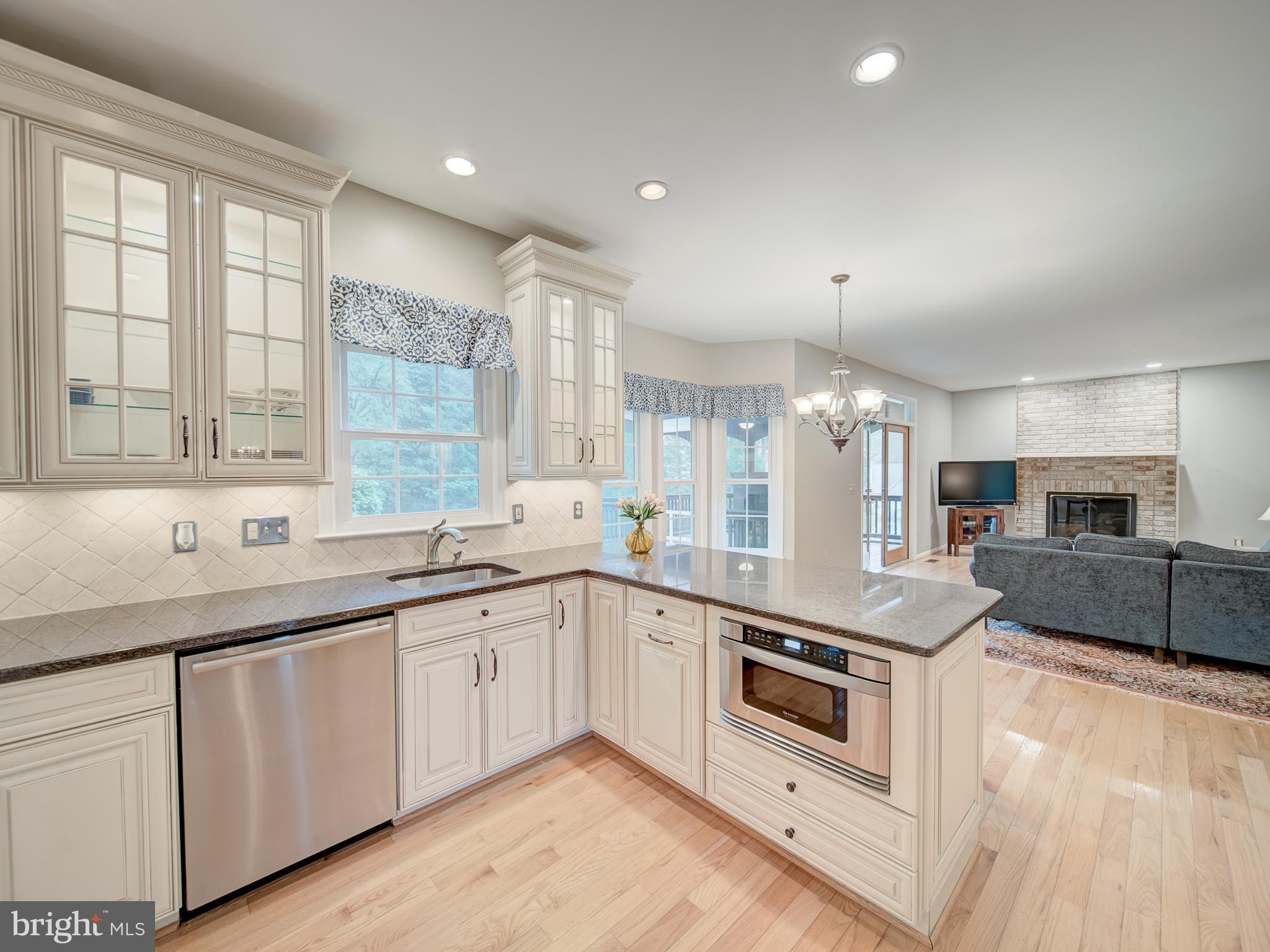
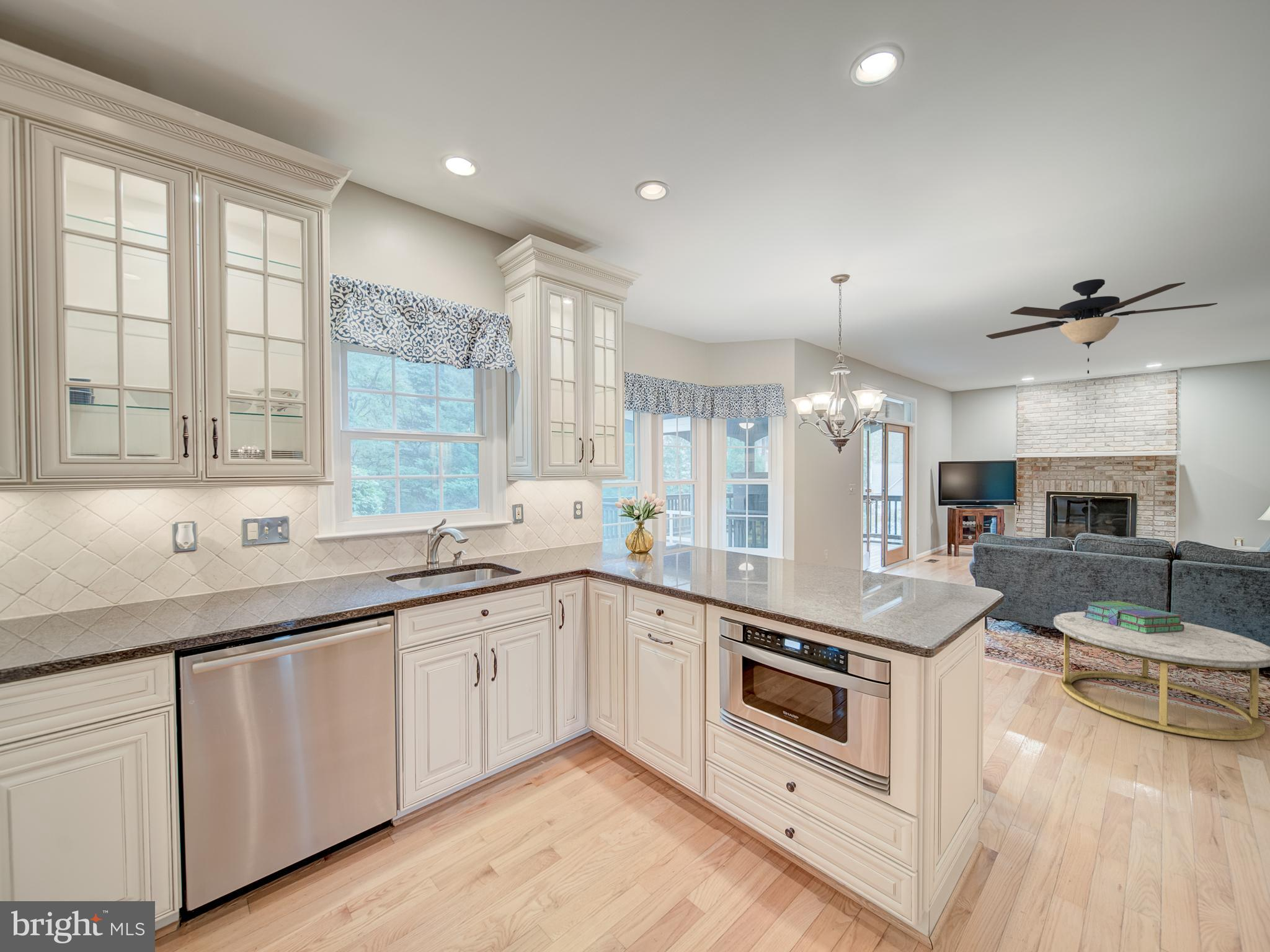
+ coffee table [1053,611,1270,741]
+ ceiling fan [985,278,1218,374]
+ stack of books [1083,600,1184,633]
